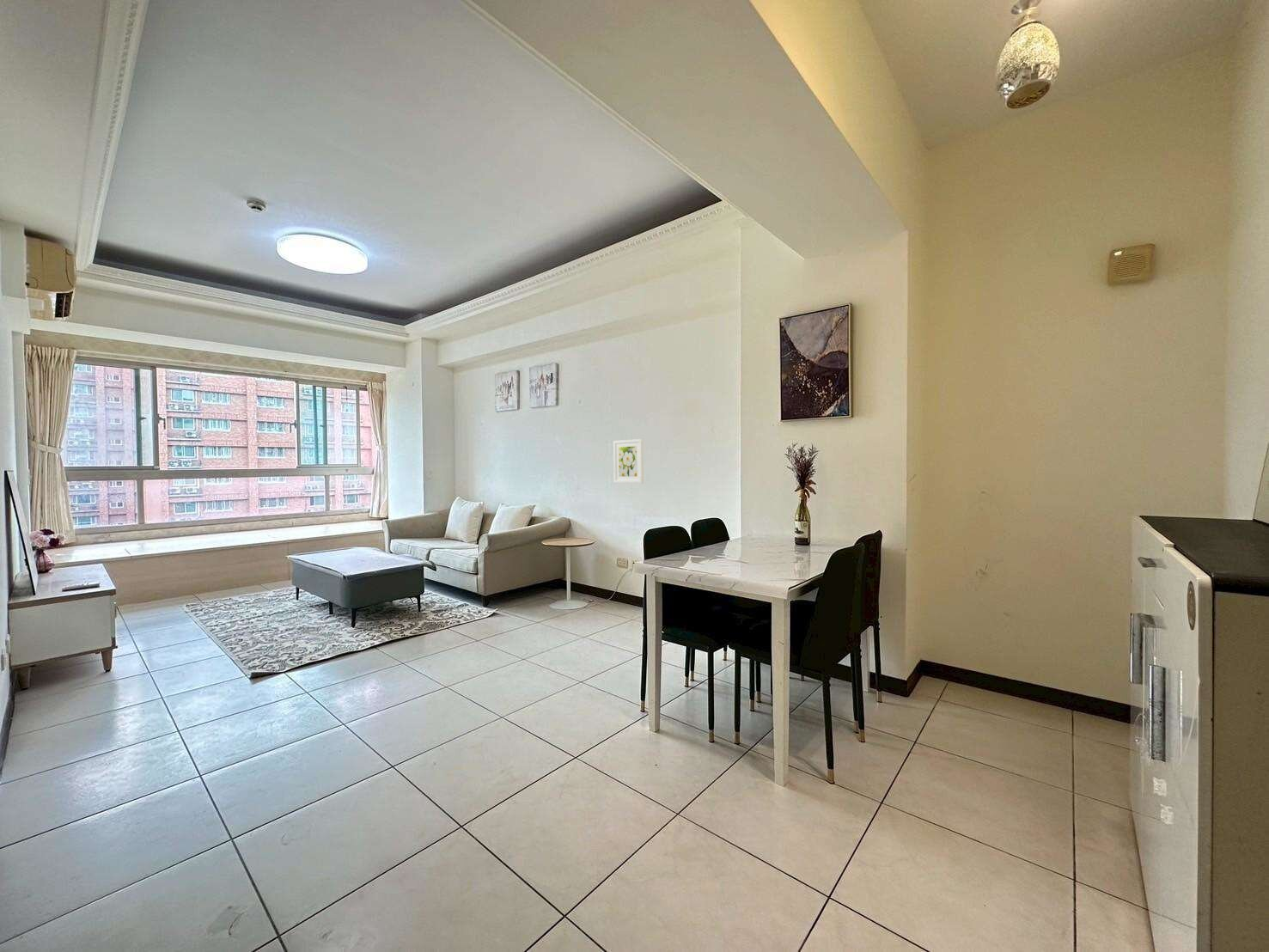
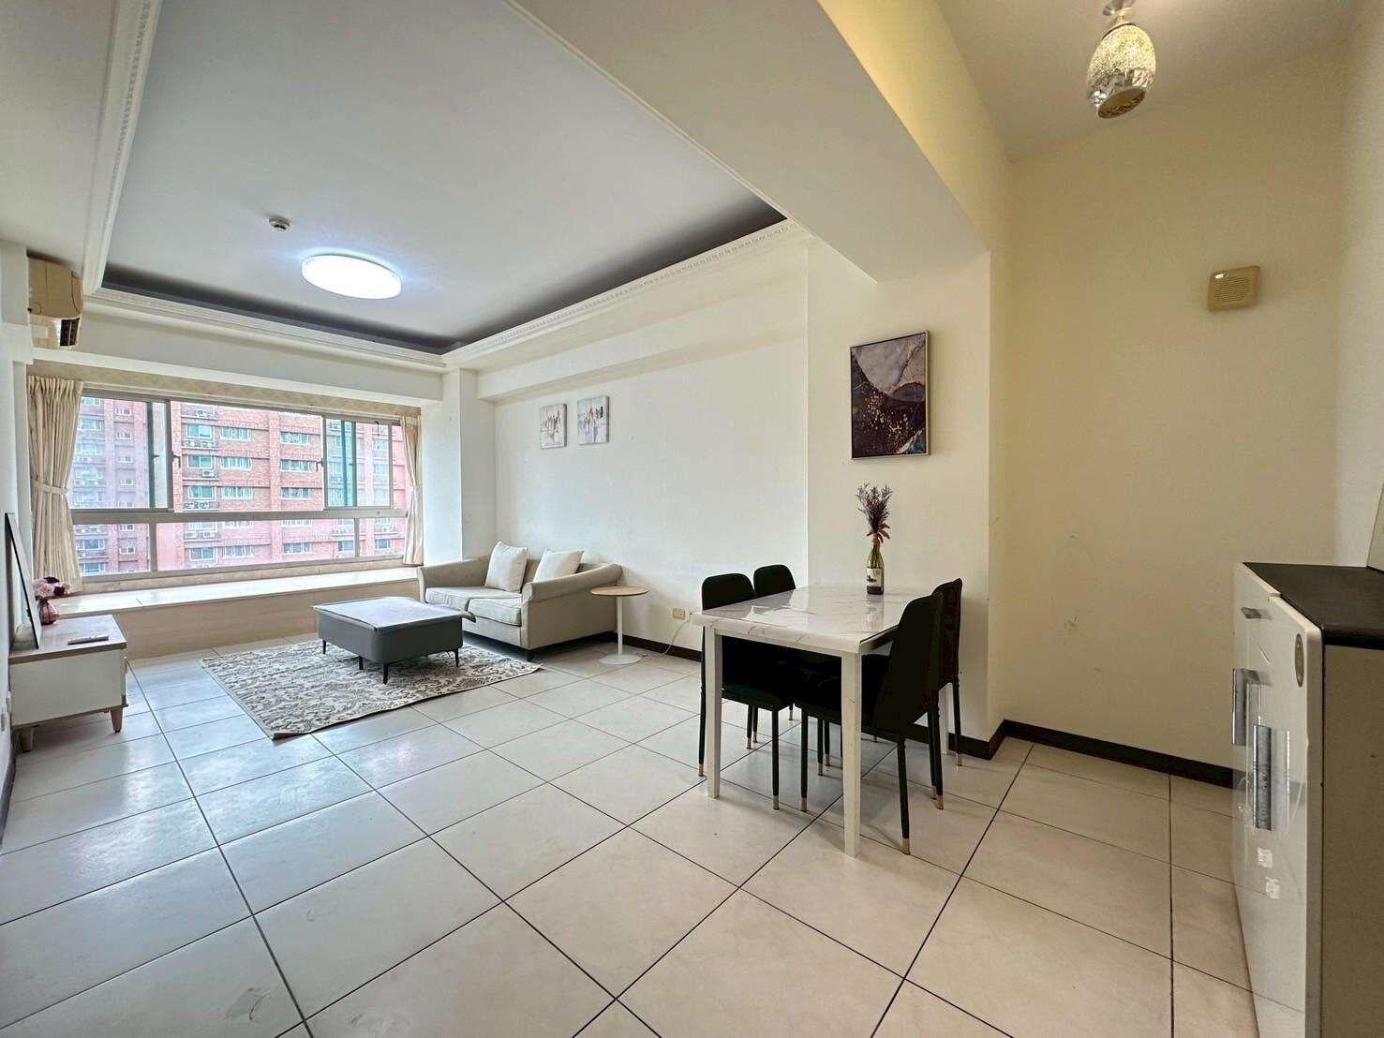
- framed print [613,438,644,484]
